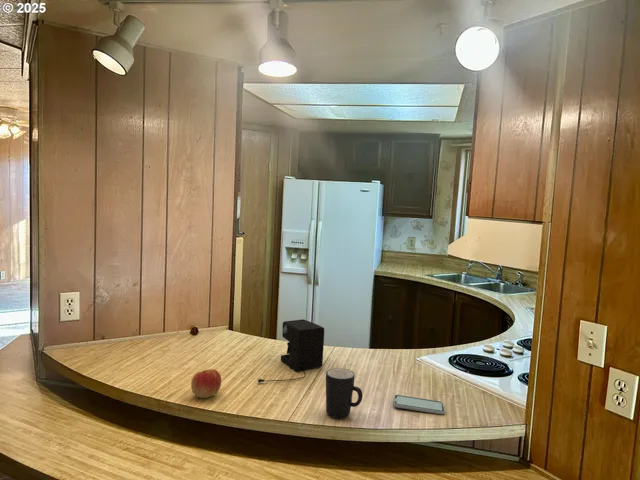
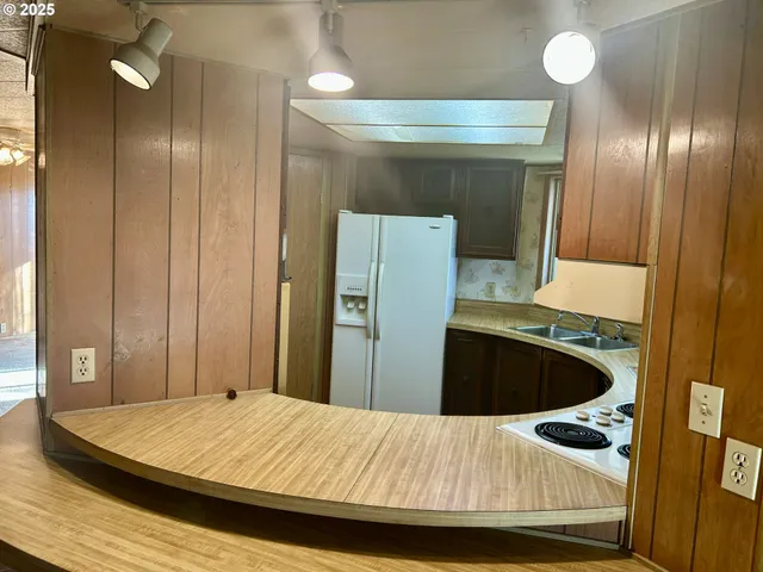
- smartphone [393,394,446,415]
- coffee maker [257,318,325,384]
- apple [190,368,222,399]
- mug [325,367,363,419]
